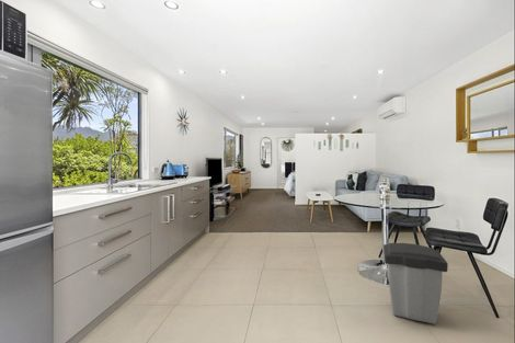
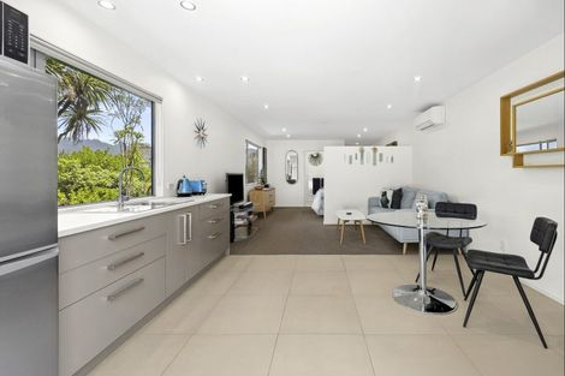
- trash can [382,242,449,325]
